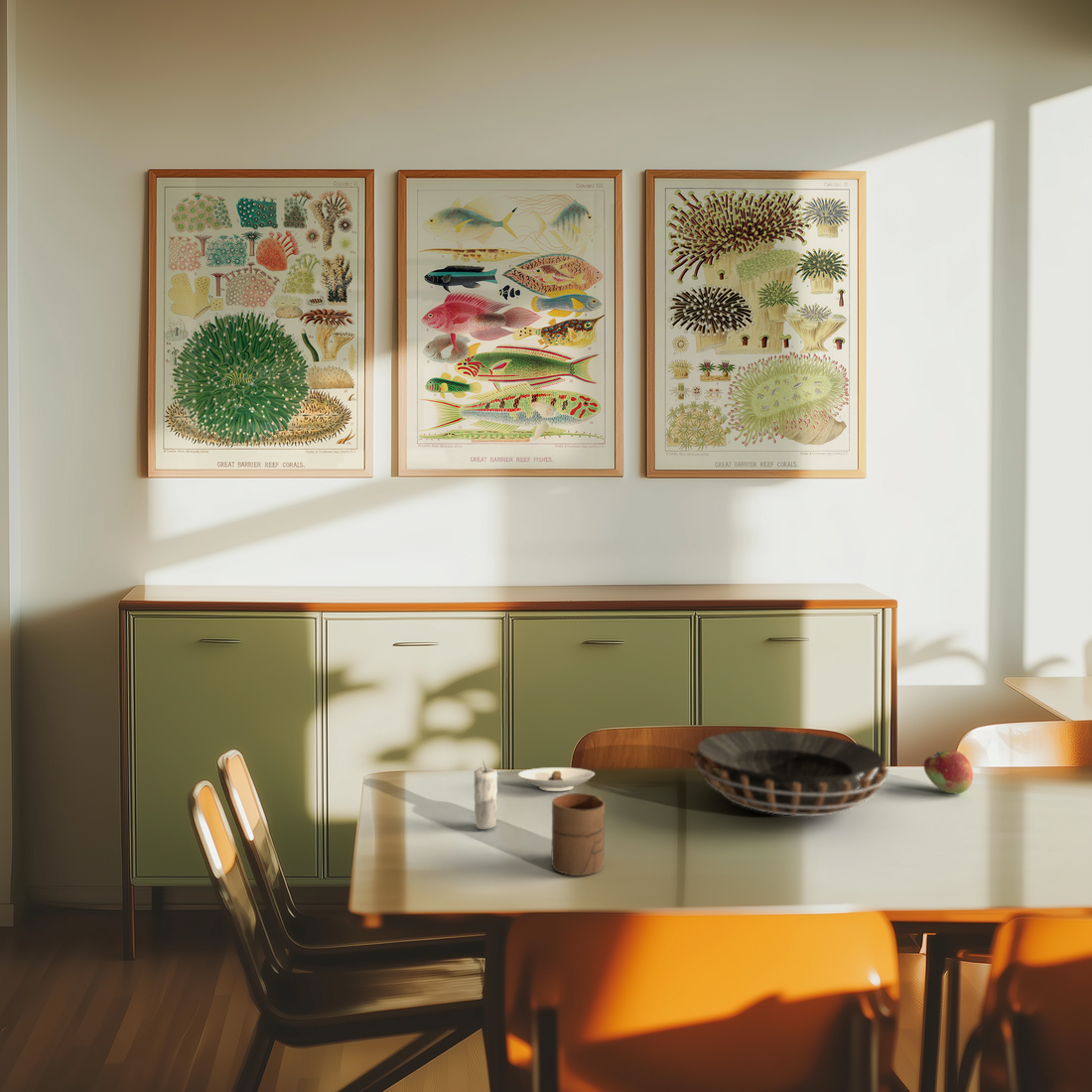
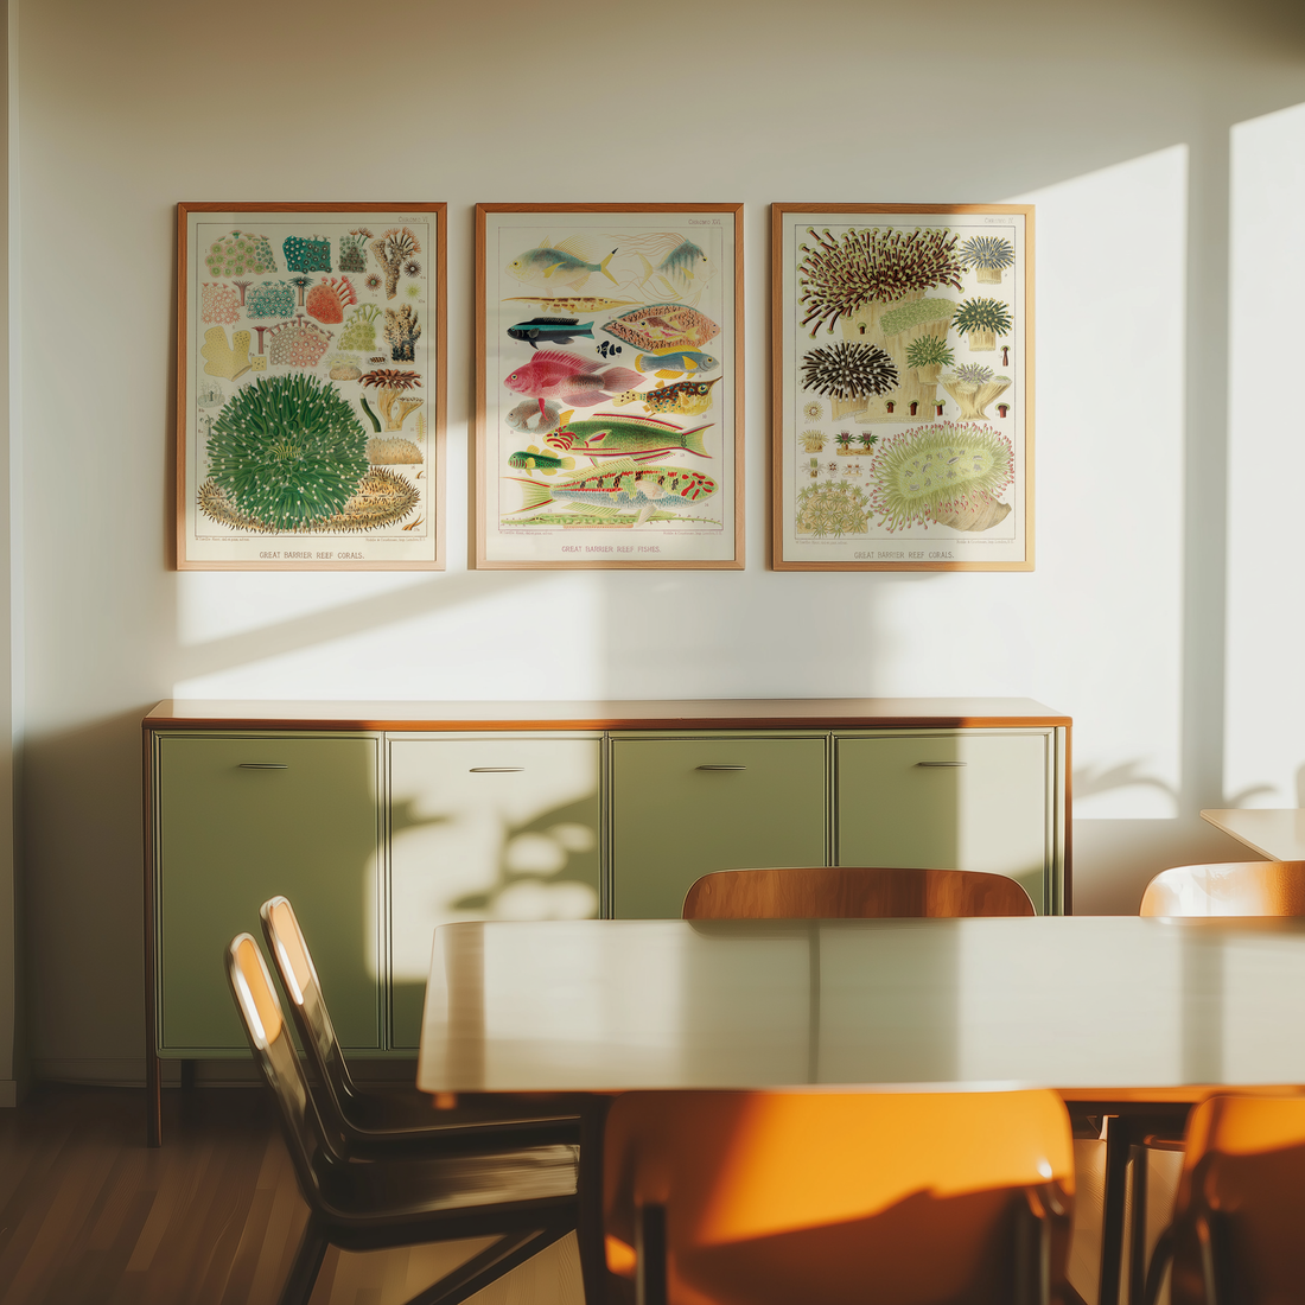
- cup [550,792,606,877]
- candle [473,760,498,831]
- saucer [517,766,596,792]
- fruit [923,750,974,794]
- decorative bowl [688,730,889,817]
